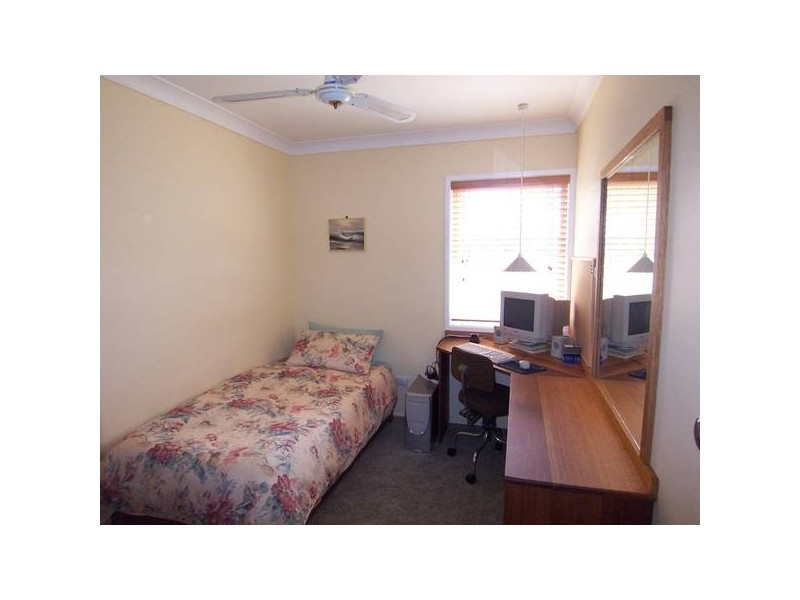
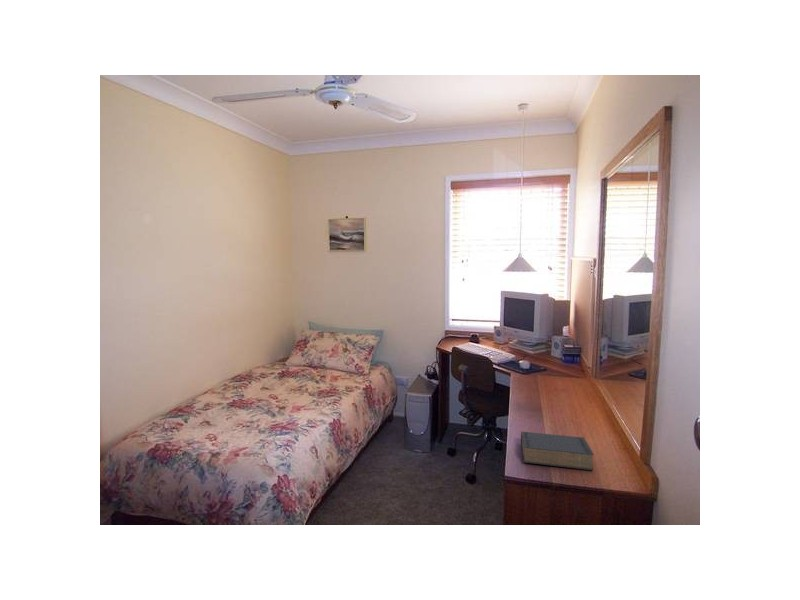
+ book [520,430,595,471]
